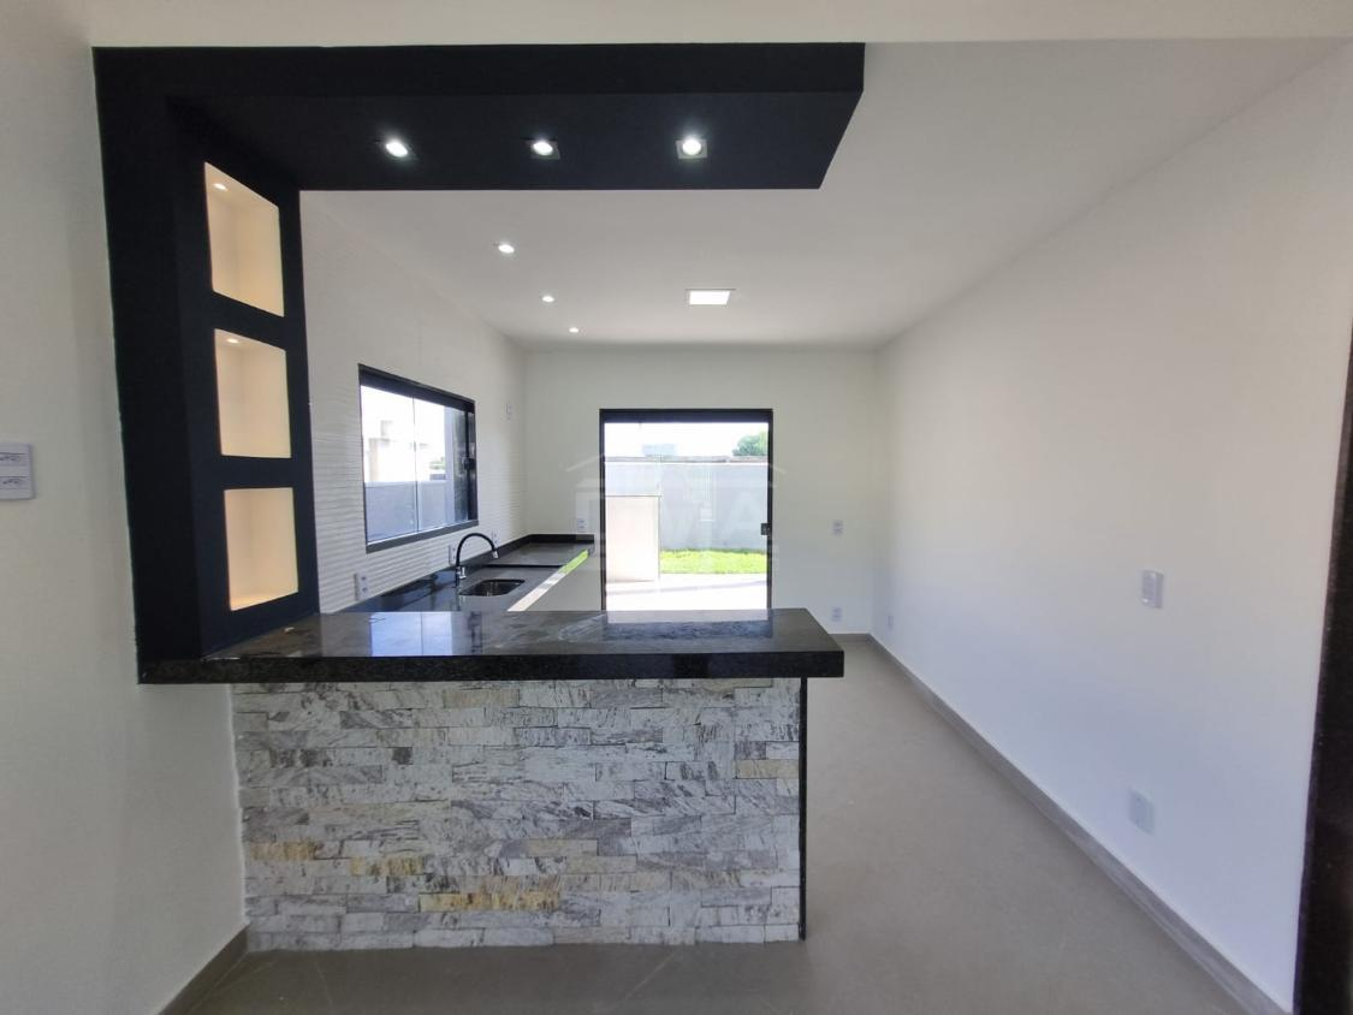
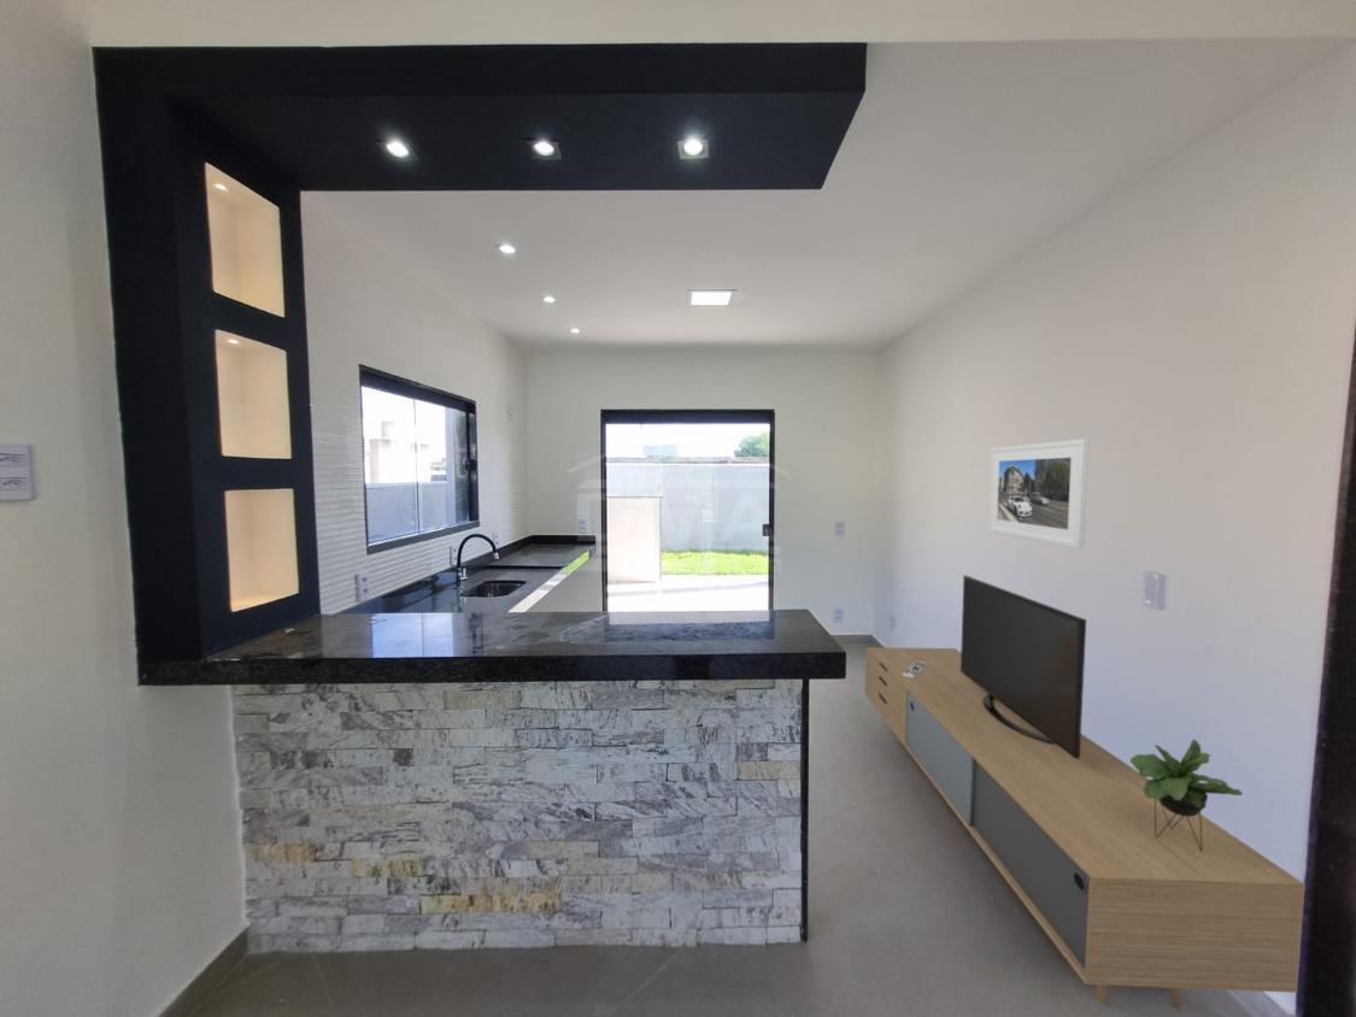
+ media console [864,575,1307,1012]
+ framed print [987,437,1091,551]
